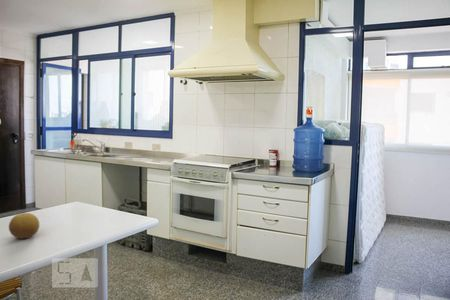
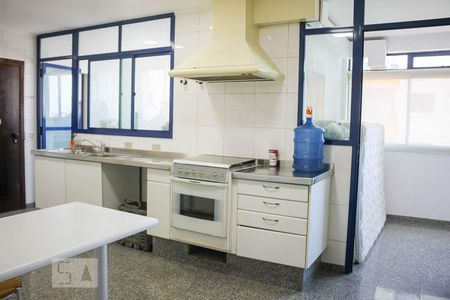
- fruit [8,212,40,239]
